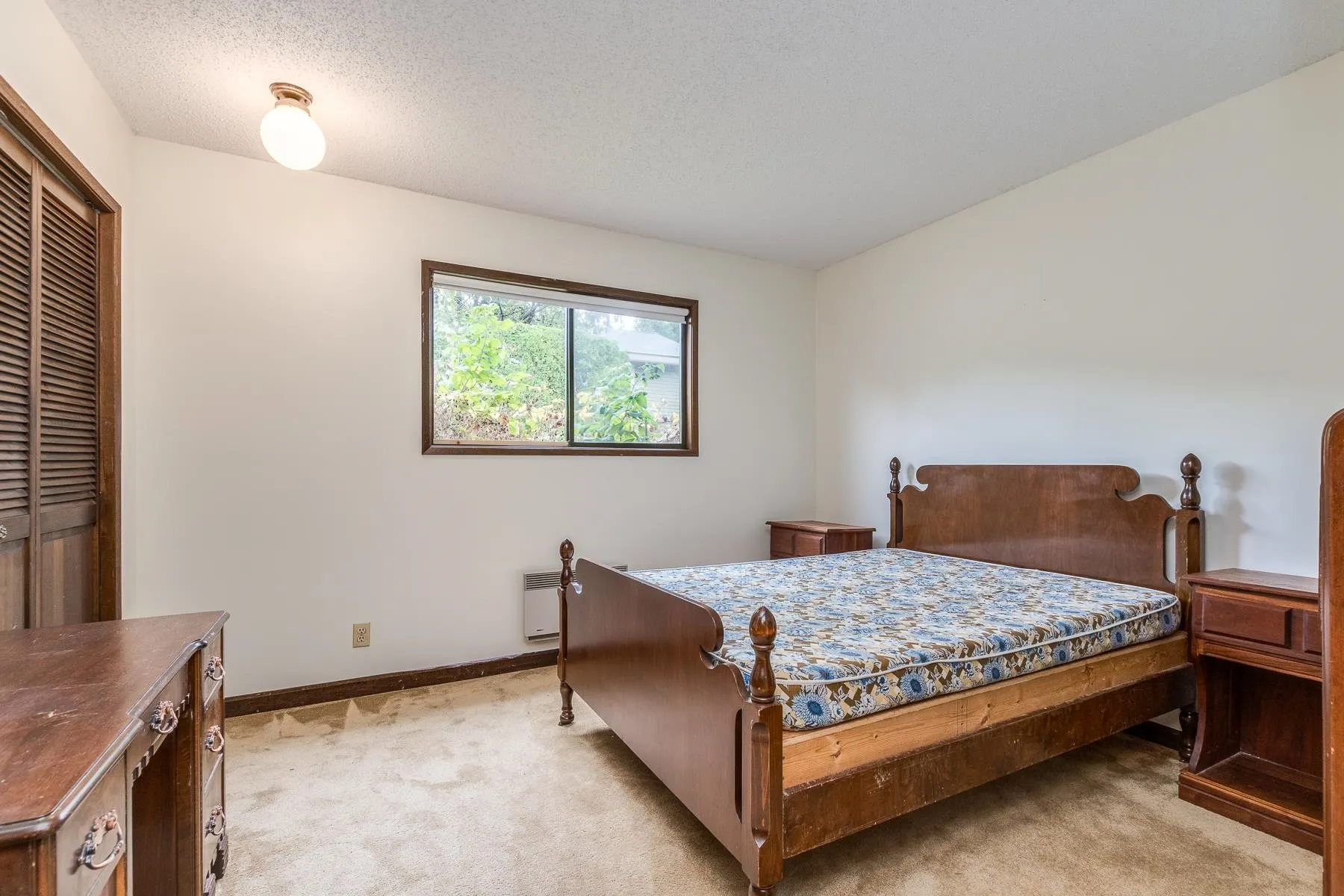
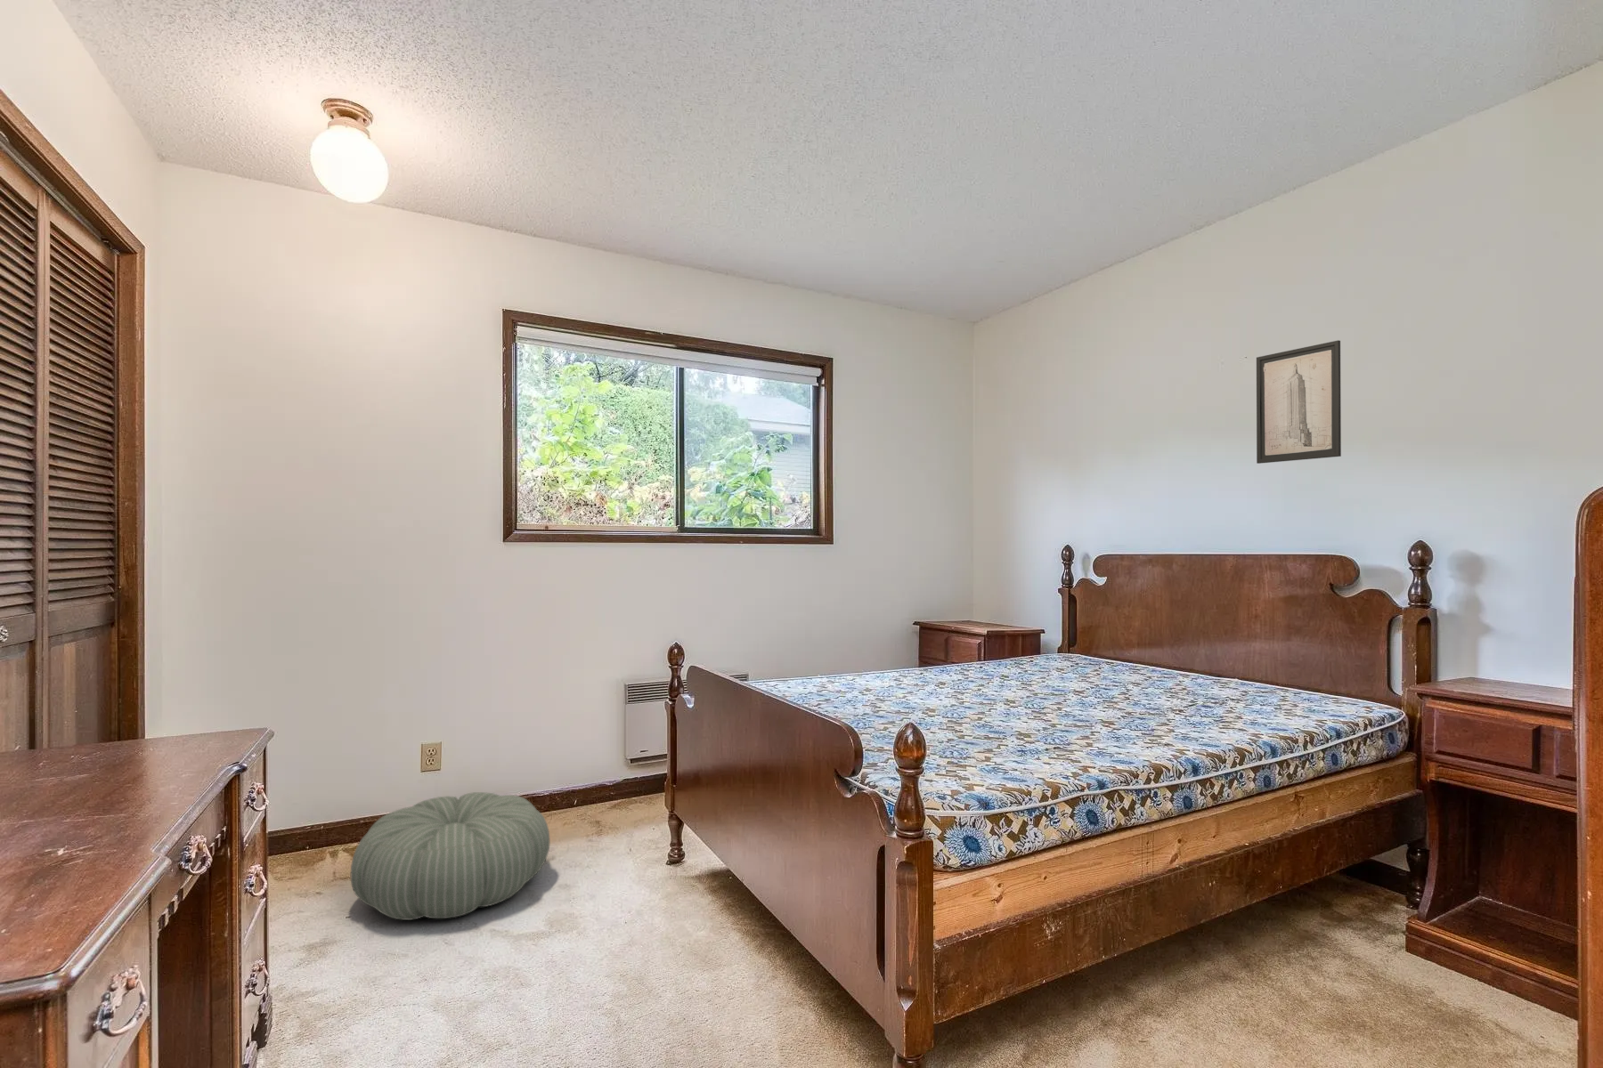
+ wall art [1256,339,1342,465]
+ pouf [349,791,551,921]
